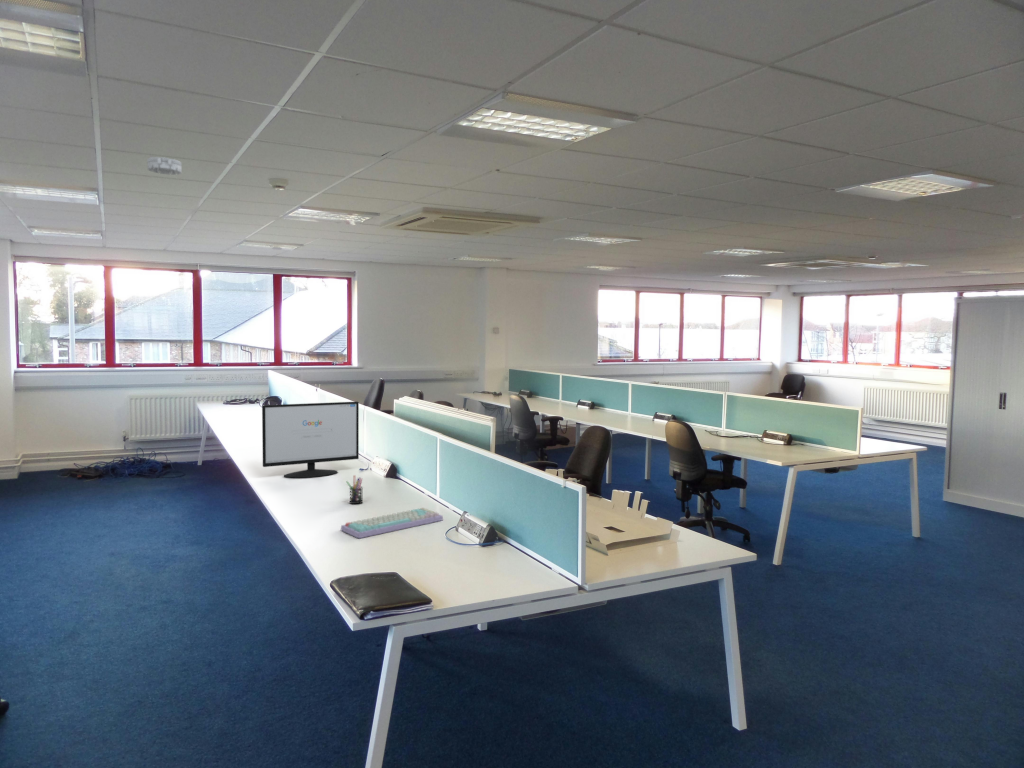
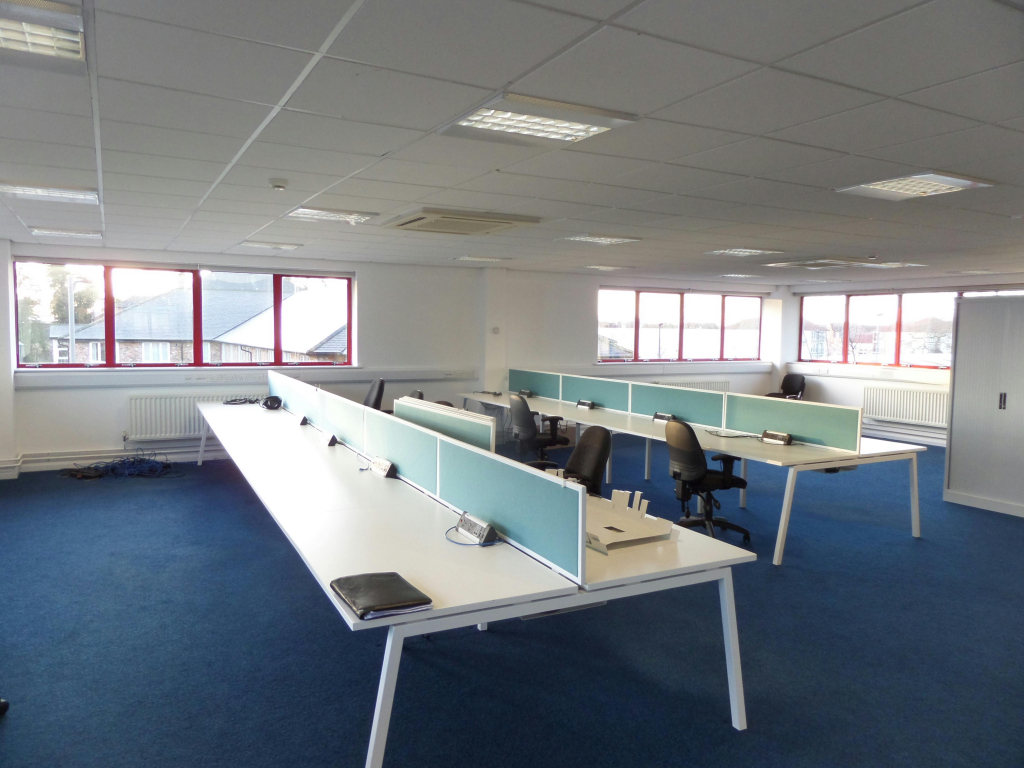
- keyboard [340,507,444,539]
- smoke detector [146,156,183,176]
- computer monitor [261,401,360,479]
- pen holder [345,474,364,505]
